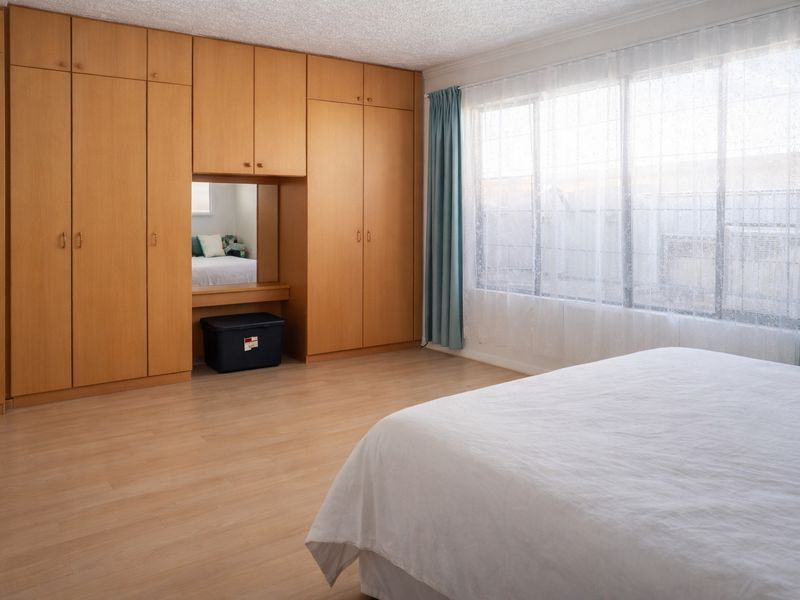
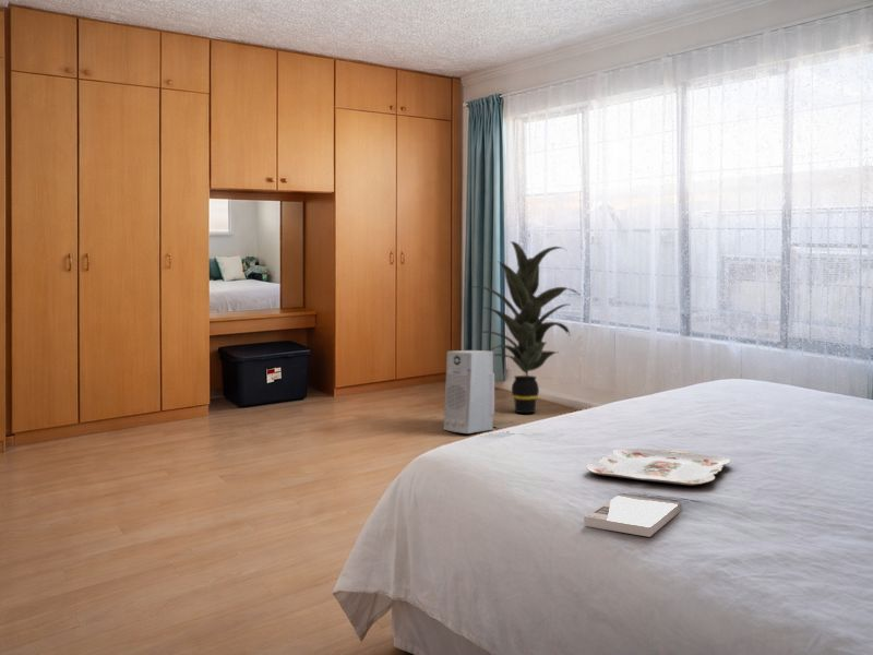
+ serving tray [585,448,732,487]
+ indoor plant [468,240,581,414]
+ book [583,492,682,538]
+ air purifier [443,349,495,434]
